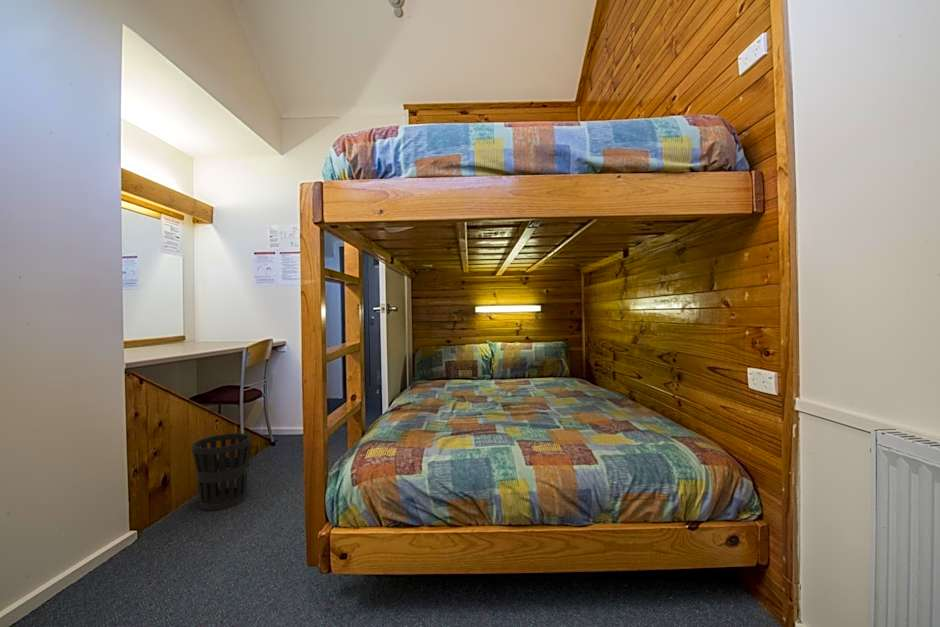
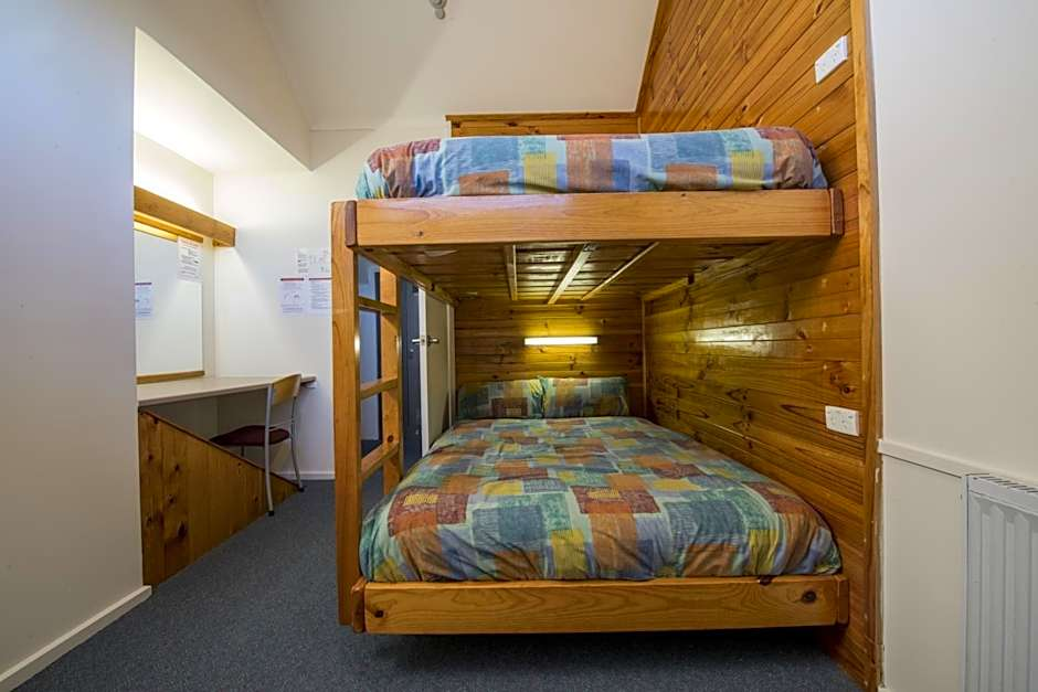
- wastebasket [191,432,252,511]
